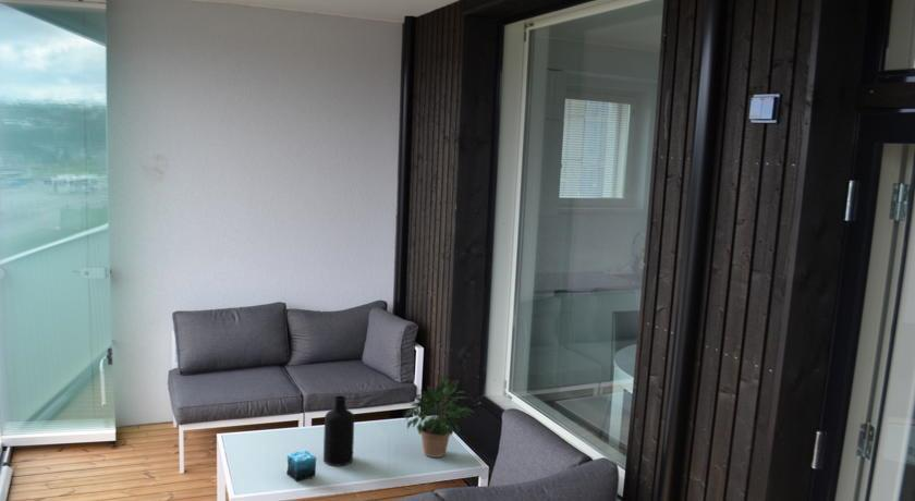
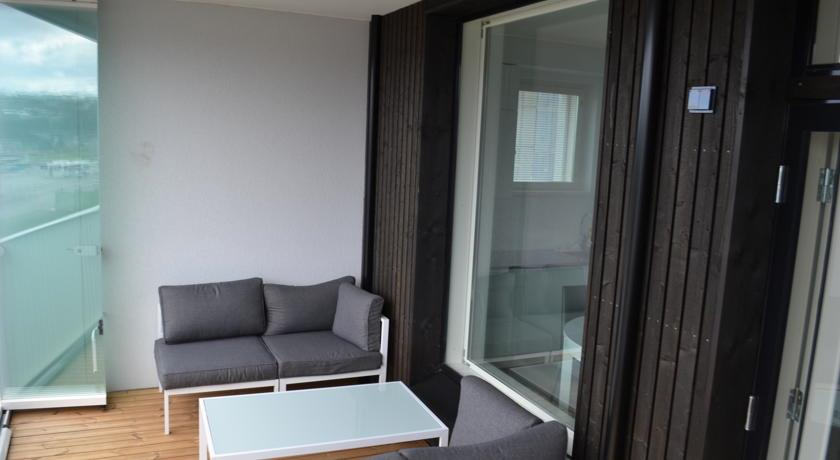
- bottle [322,394,355,467]
- potted plant [396,376,474,459]
- candle [285,444,318,482]
